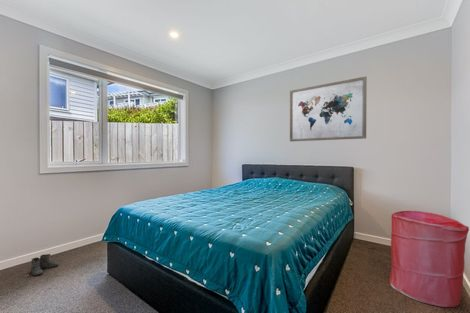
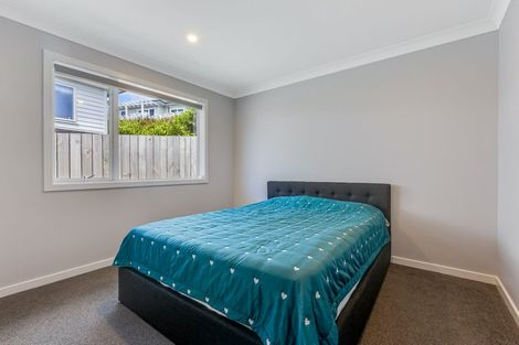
- laundry hamper [388,210,470,308]
- boots [29,253,60,277]
- wall art [289,75,368,142]
